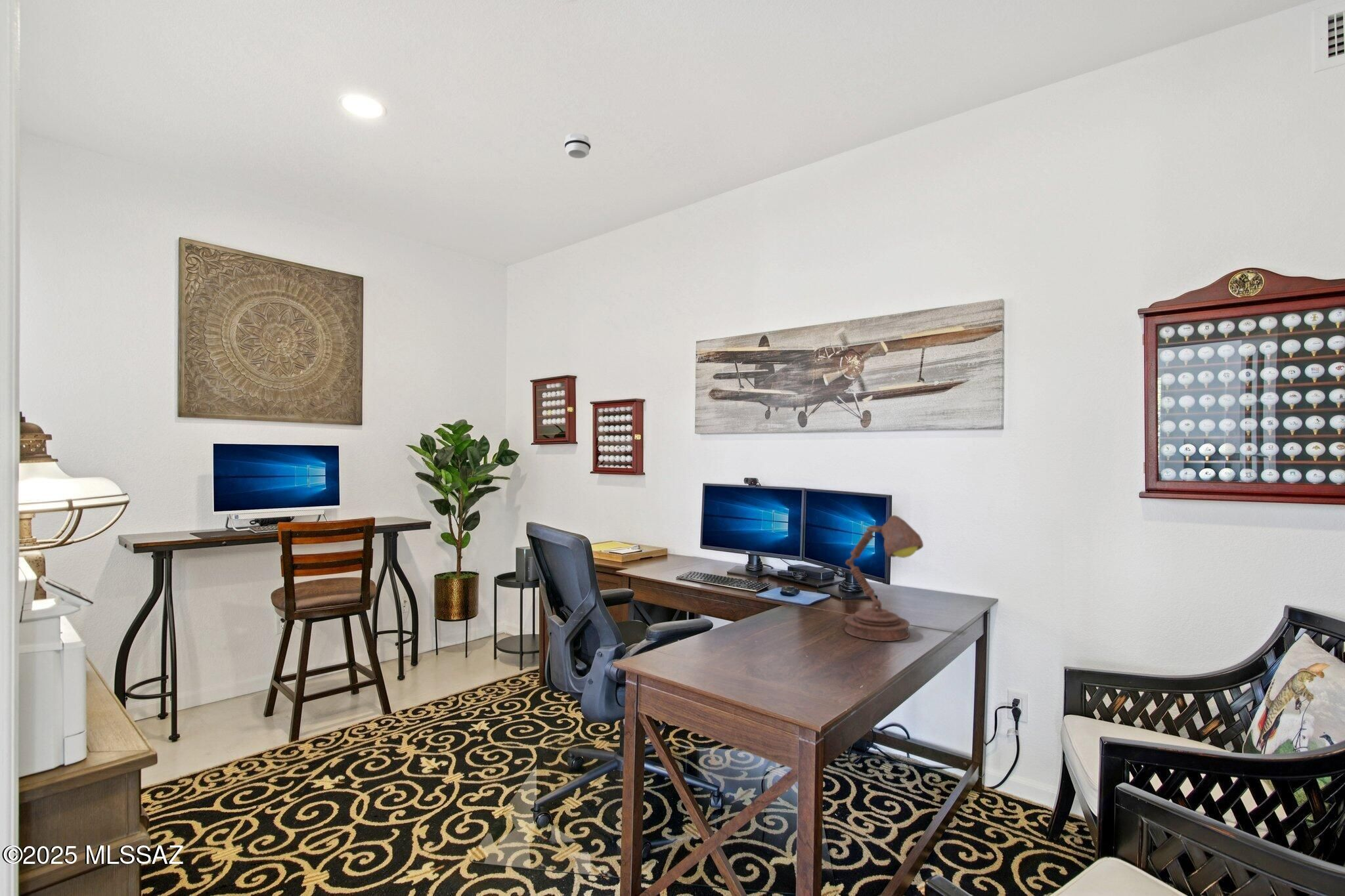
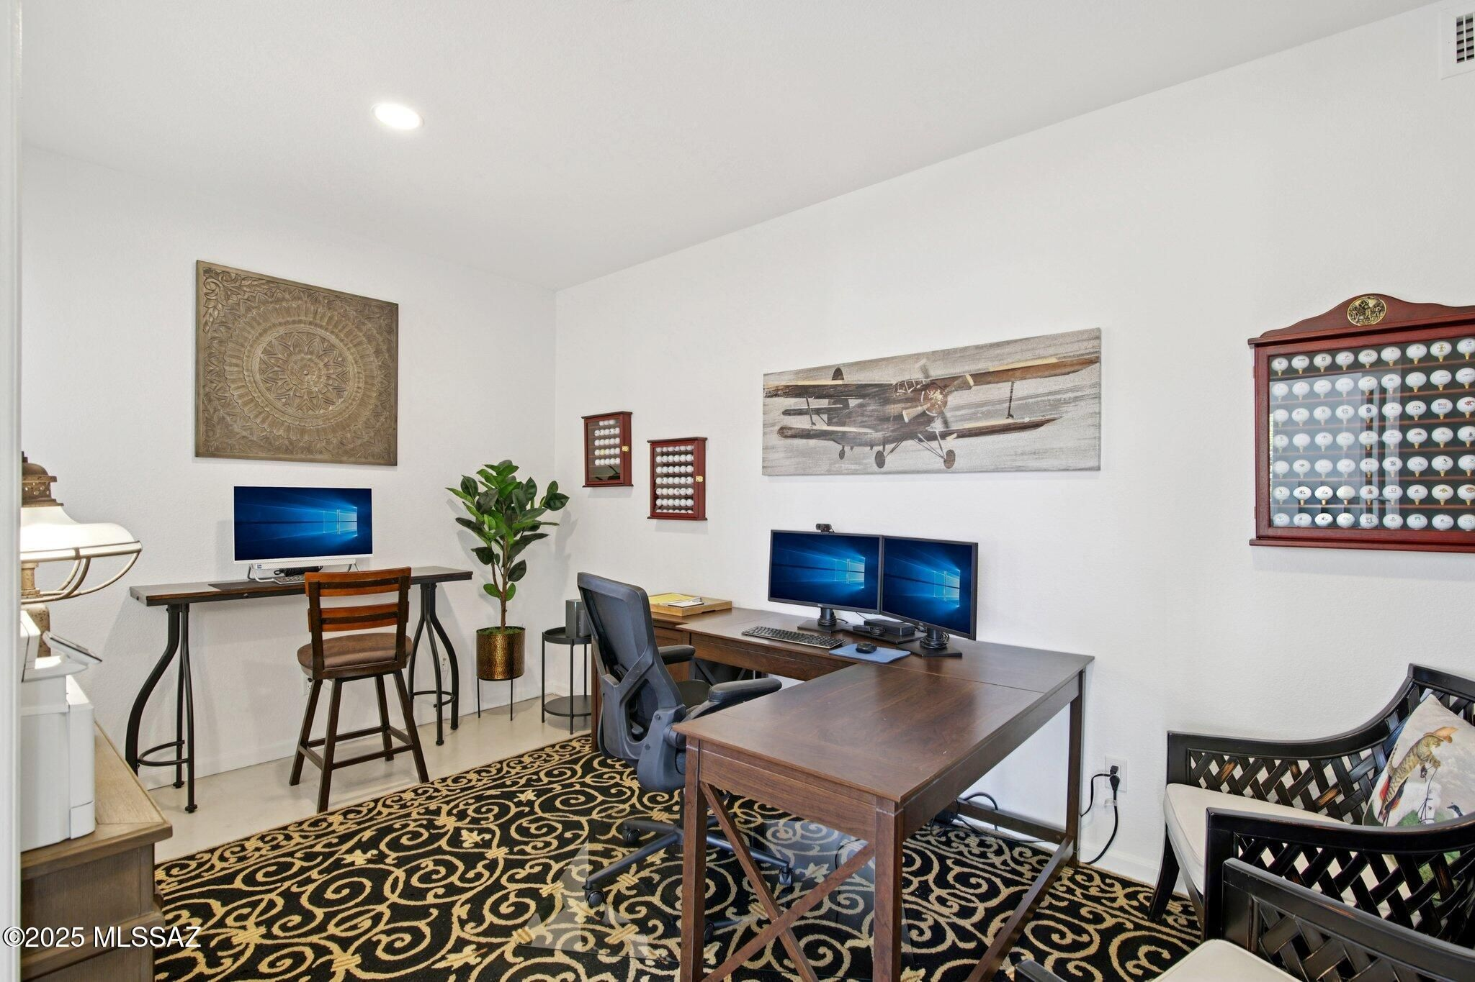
- desk lamp [844,515,924,642]
- smoke detector [563,133,592,159]
